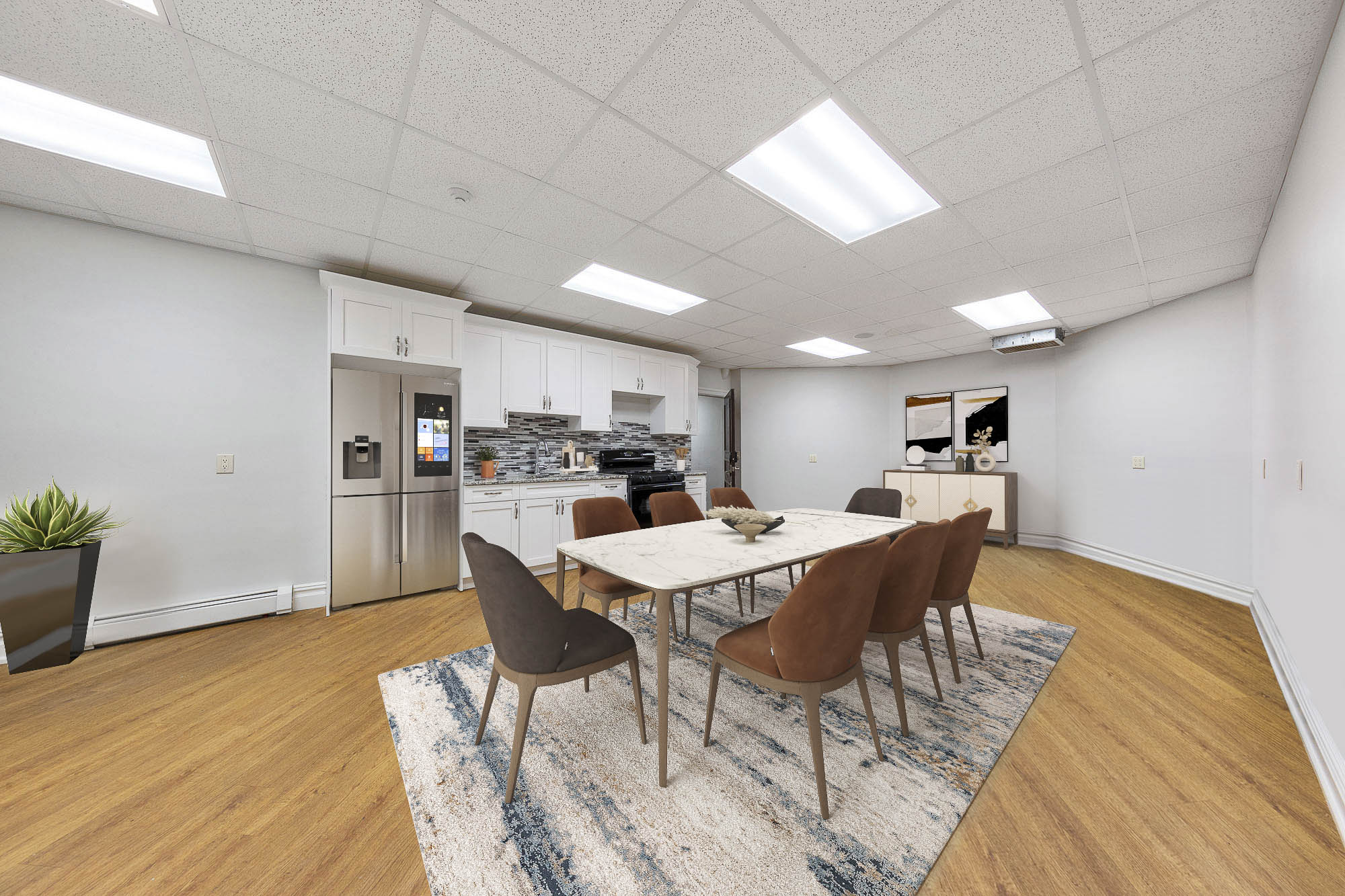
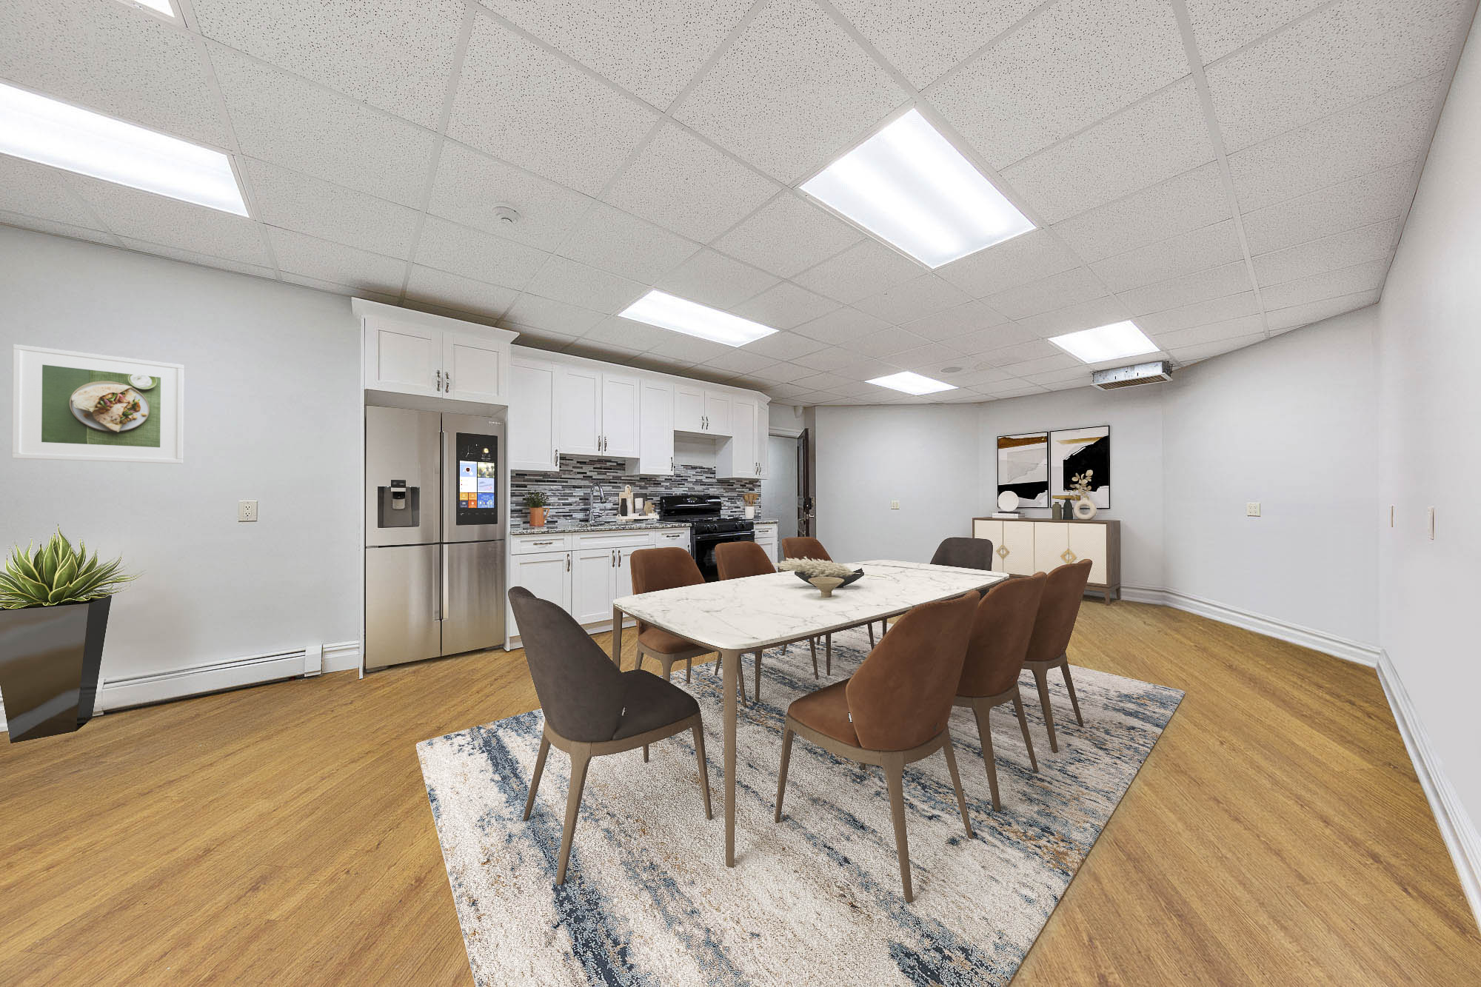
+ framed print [11,344,185,464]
